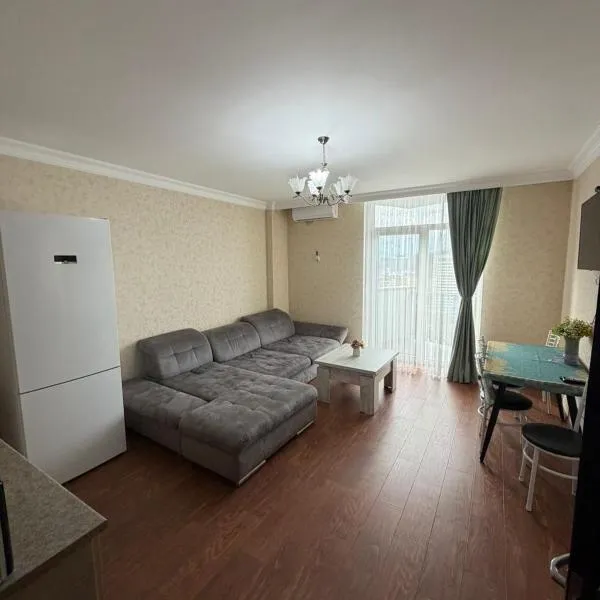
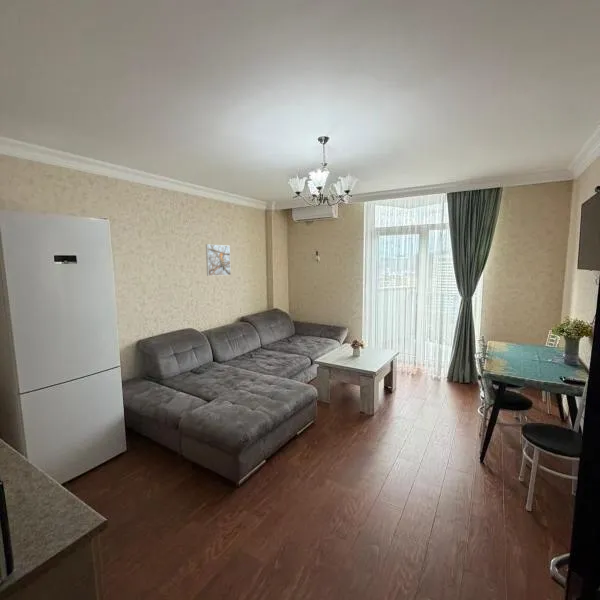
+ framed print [205,243,232,277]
